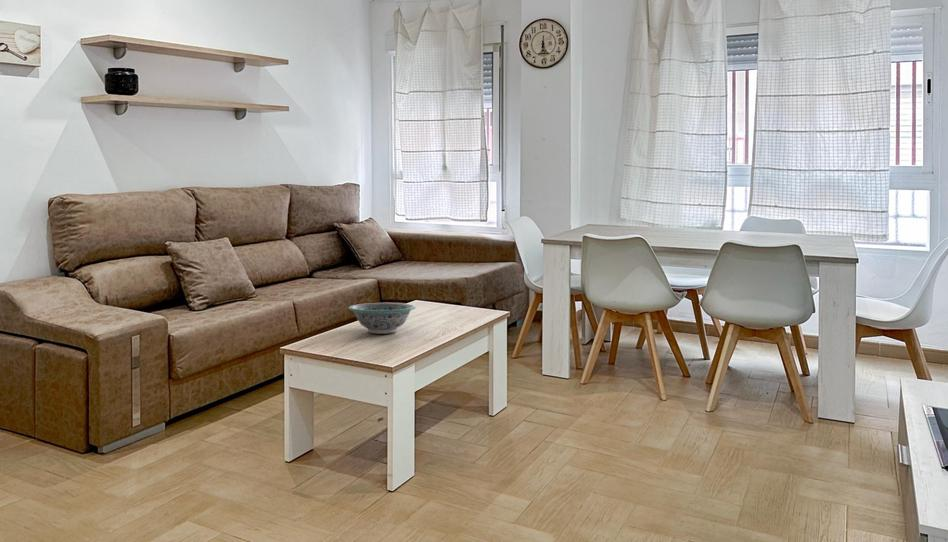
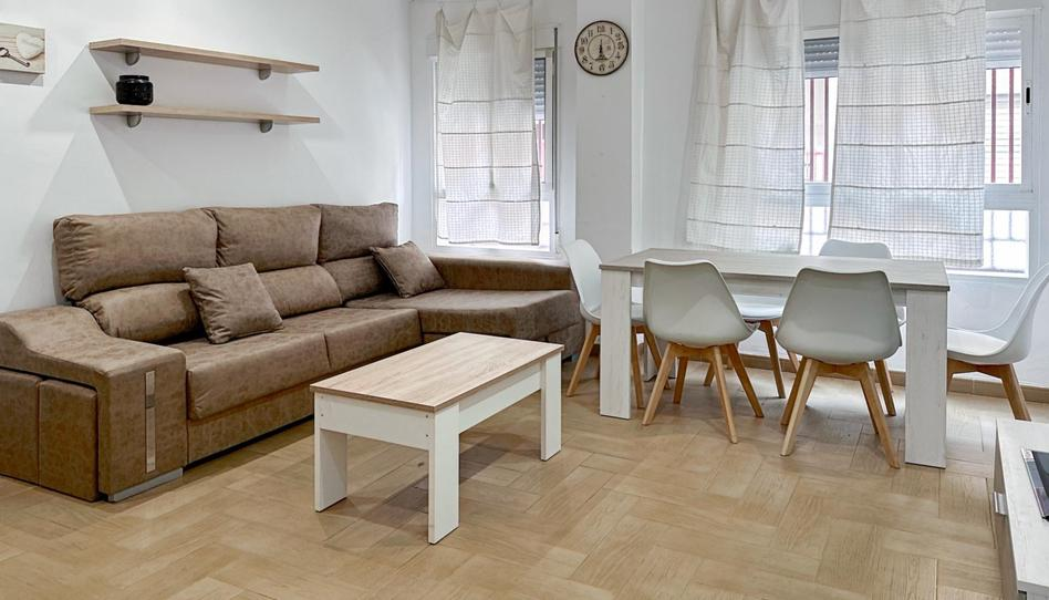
- decorative bowl [348,302,416,335]
